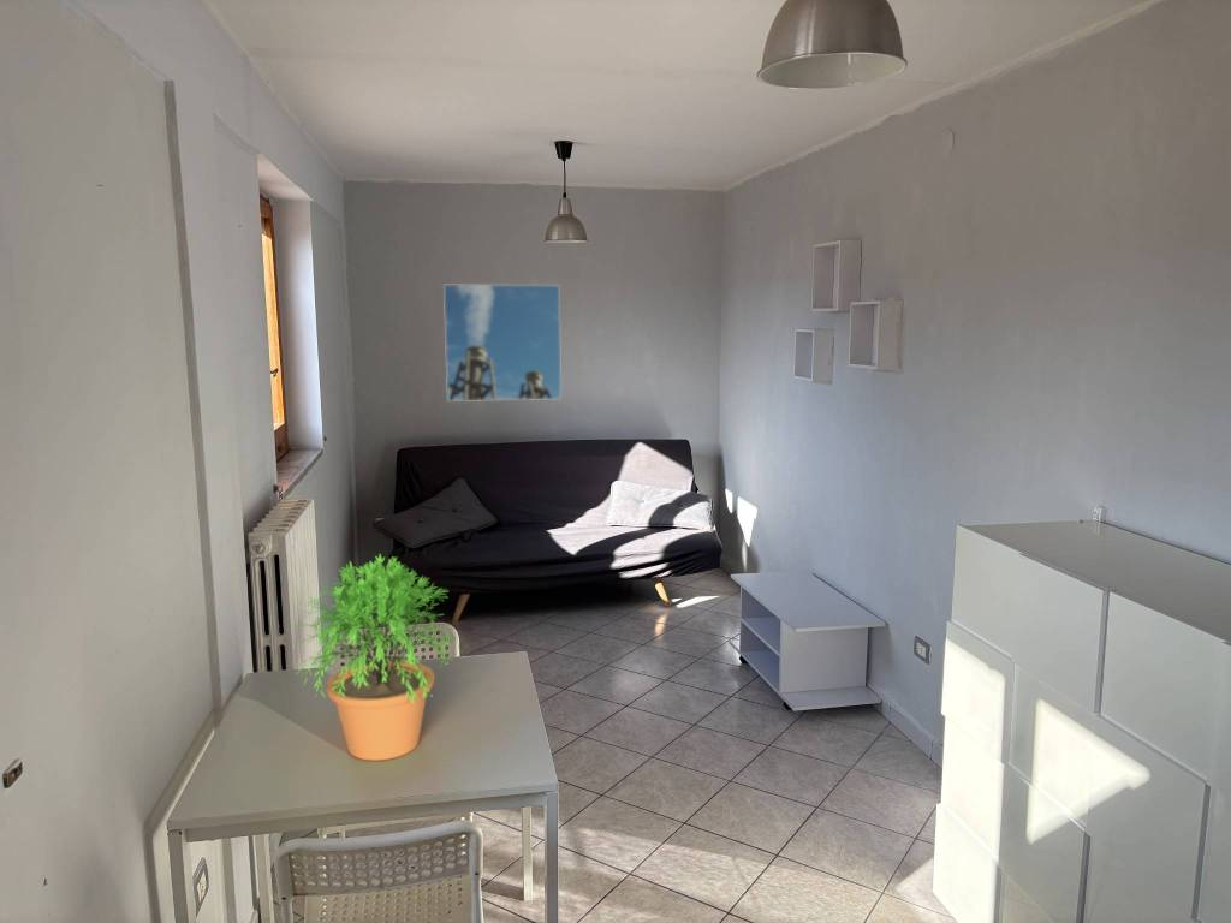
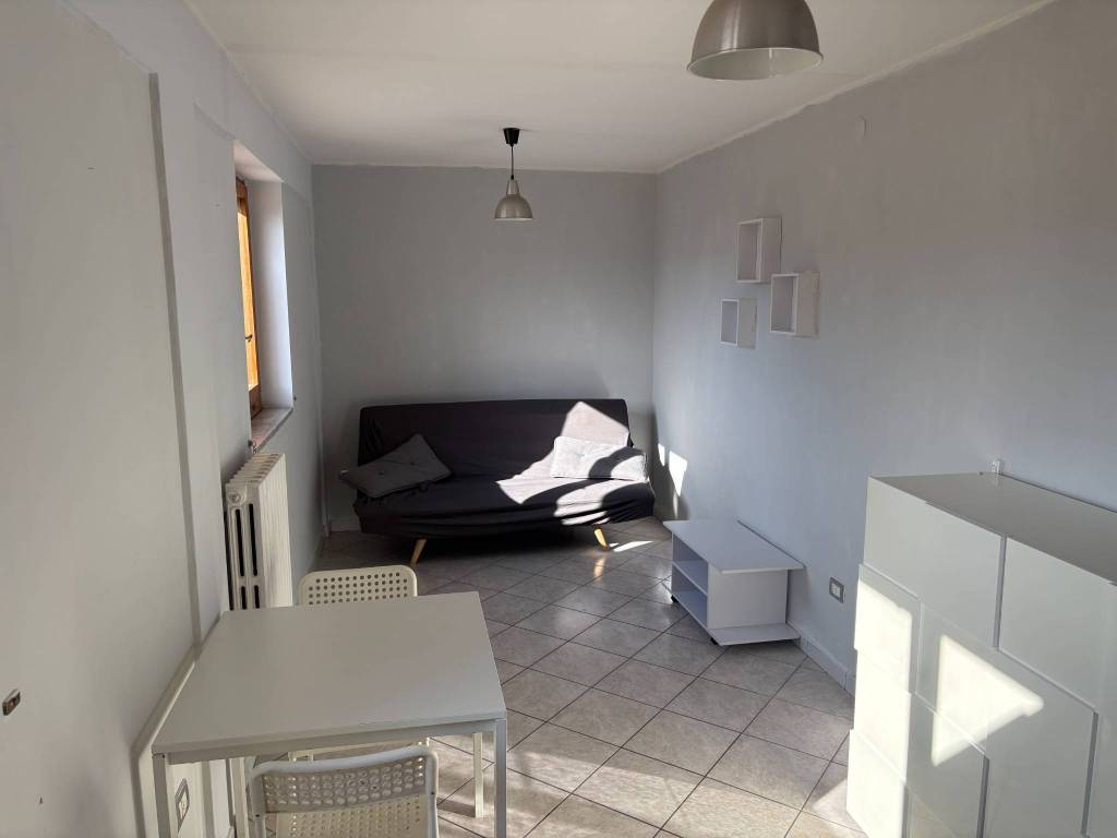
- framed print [442,284,563,403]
- potted plant [291,554,457,762]
